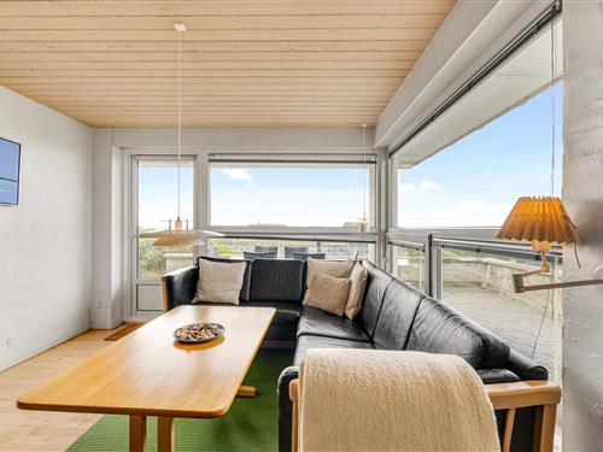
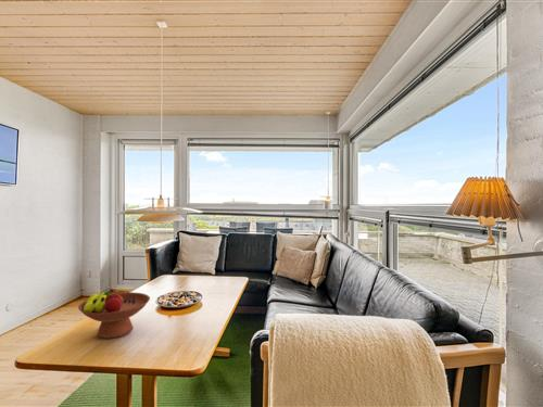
+ fruit bowl [77,290,151,340]
